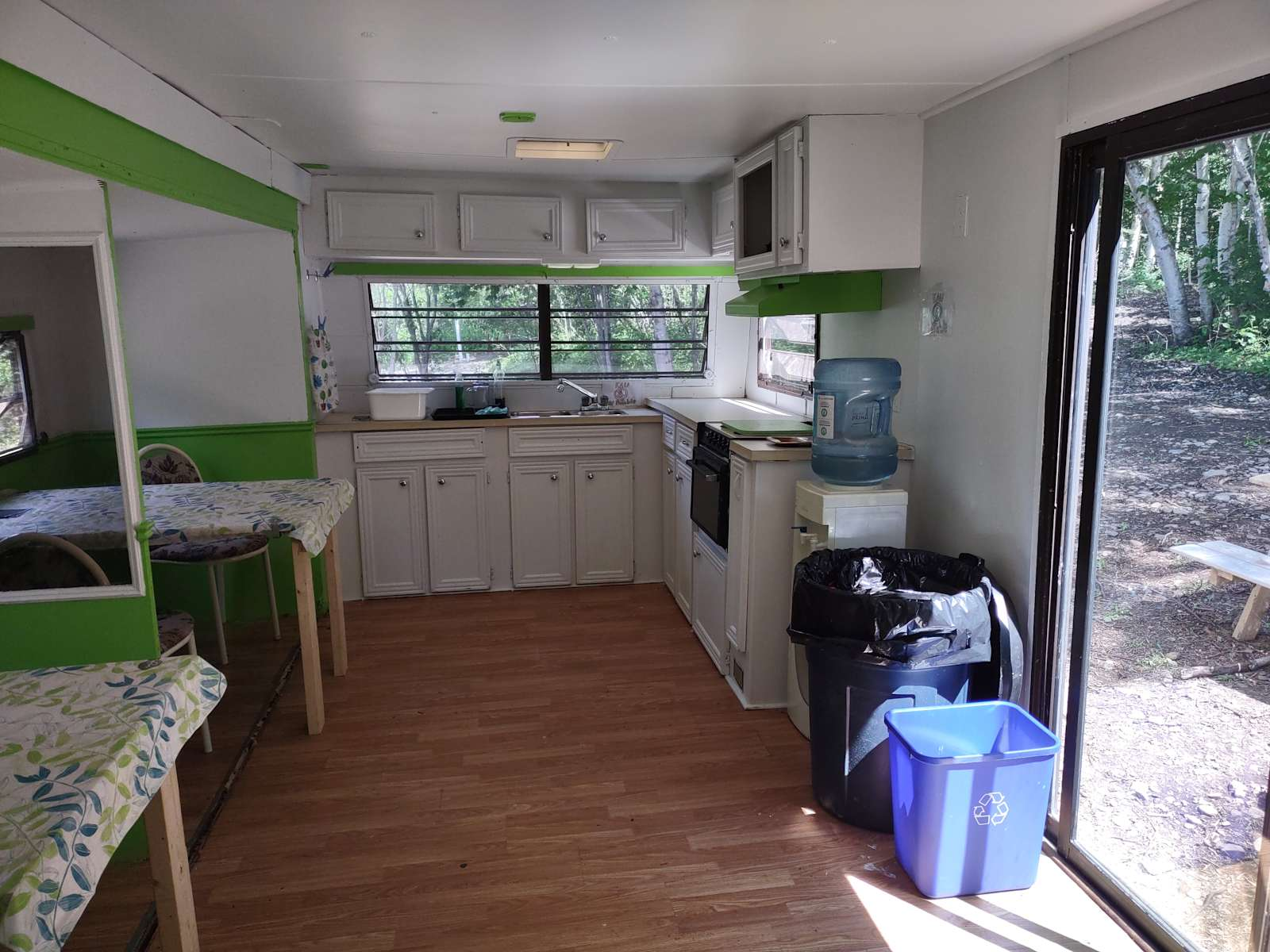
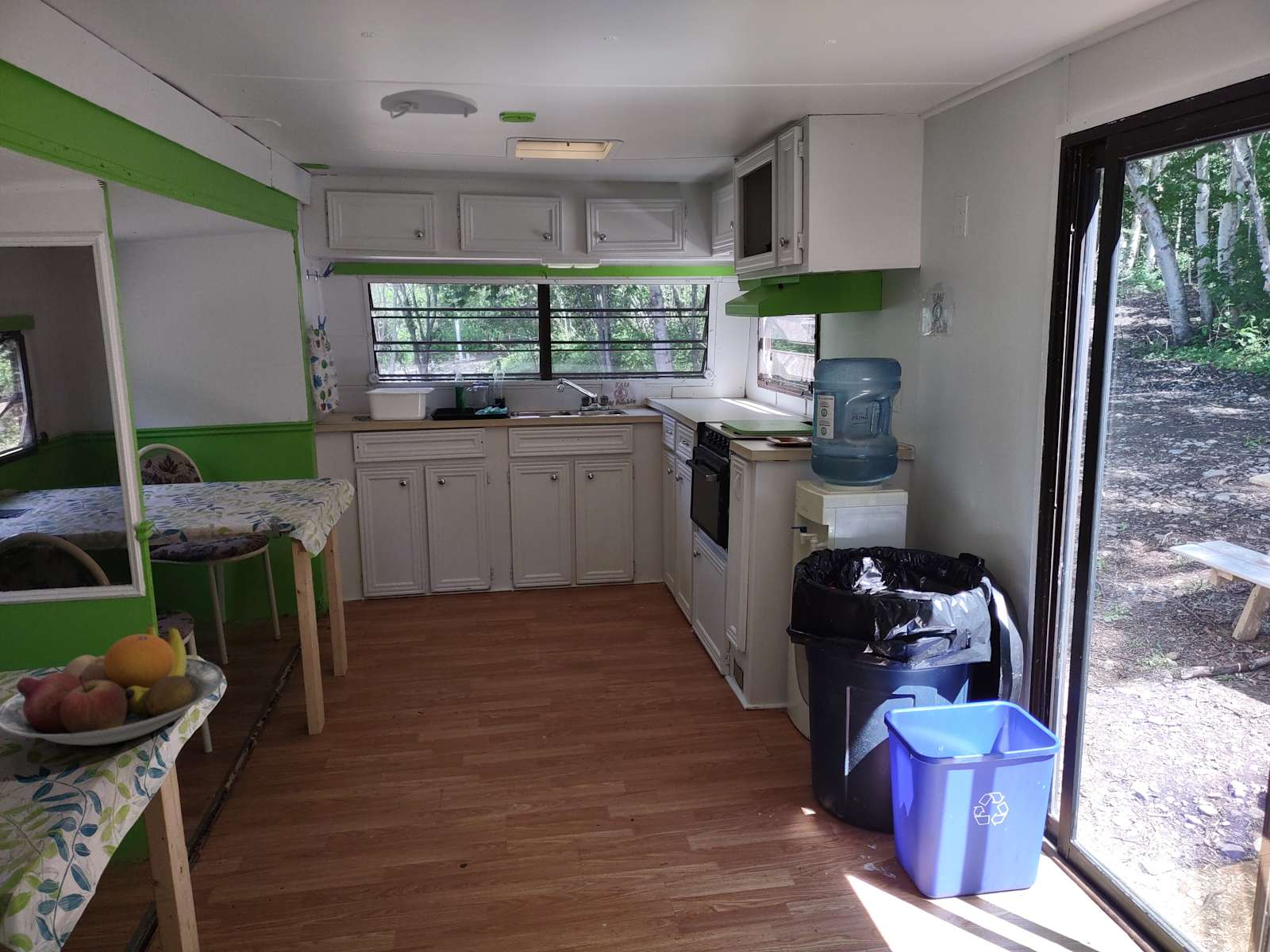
+ fruit bowl [0,623,224,747]
+ smoke detector [379,89,479,120]
